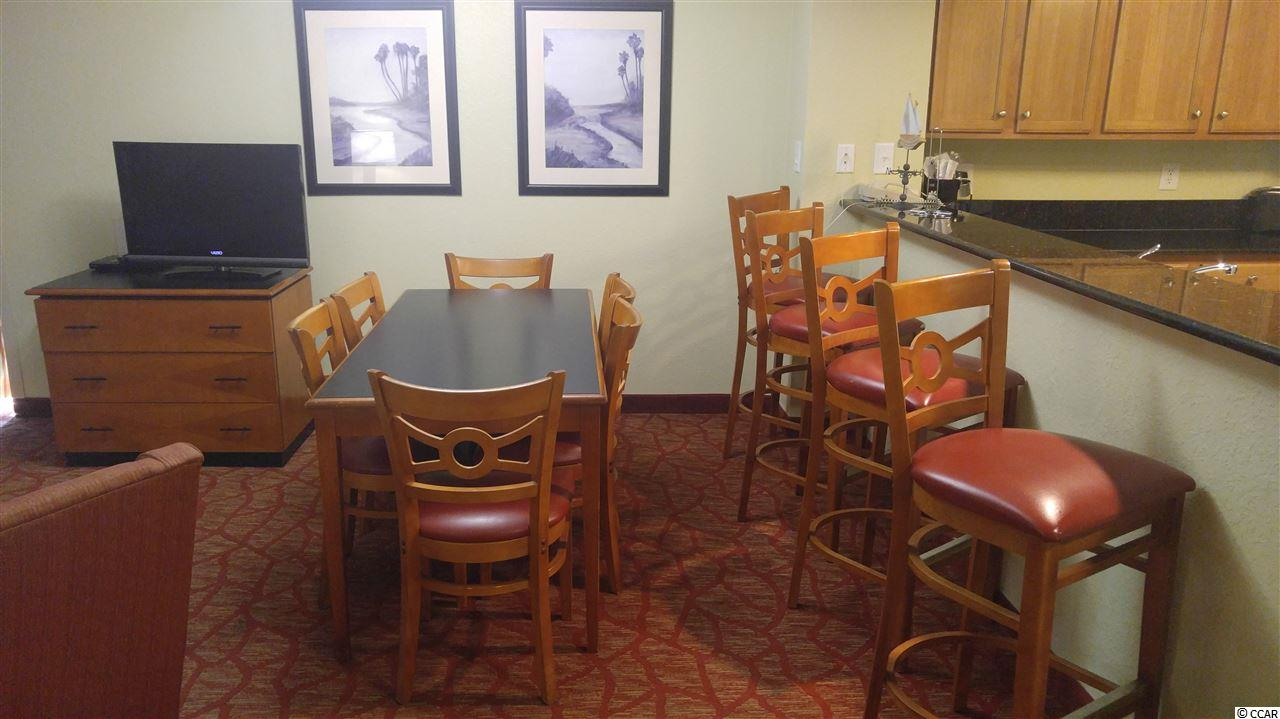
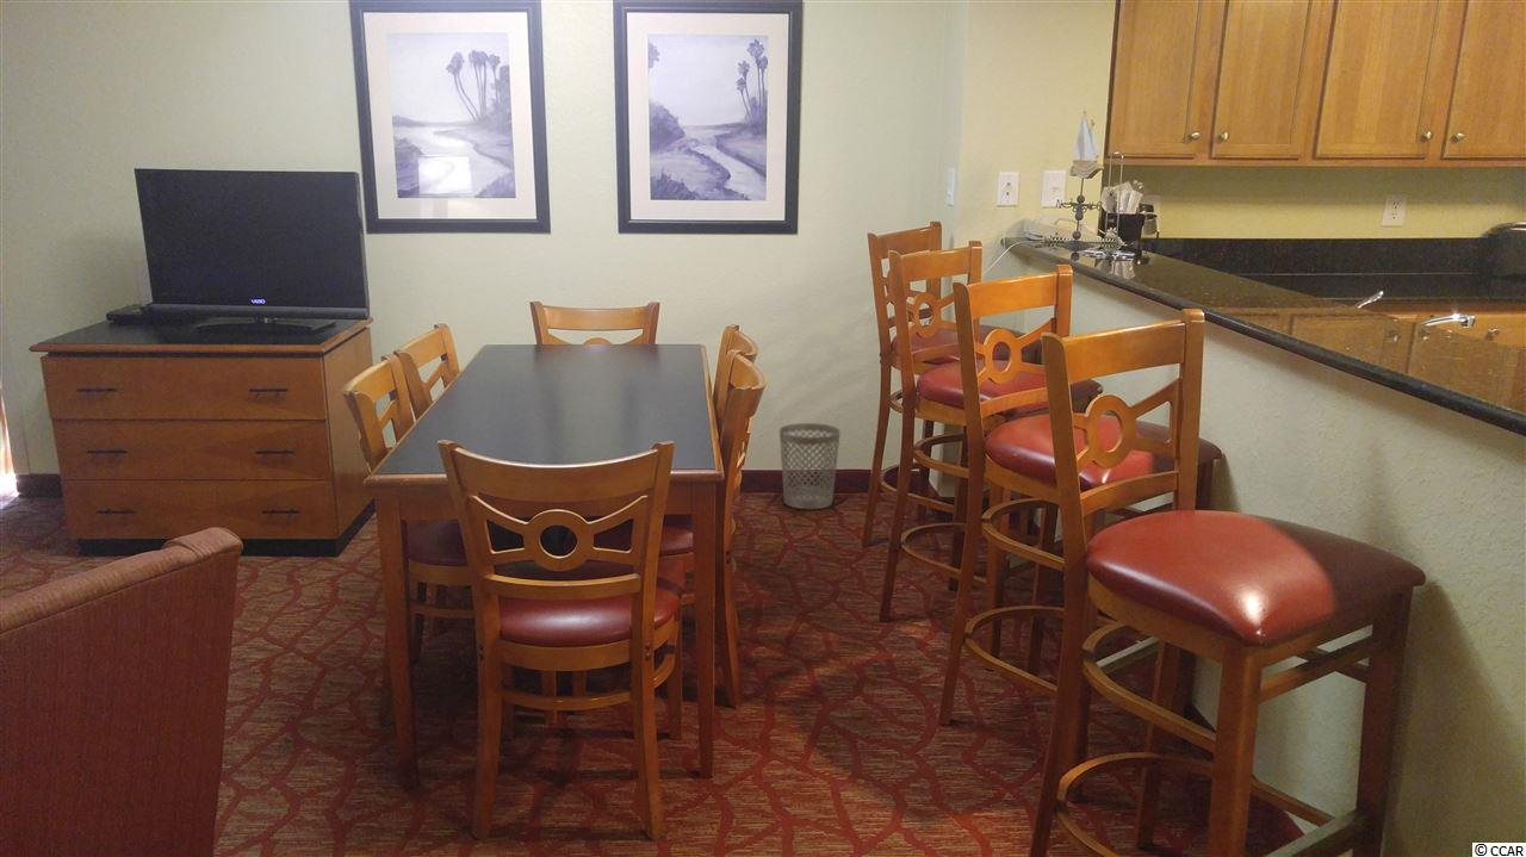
+ wastebasket [778,422,842,510]
